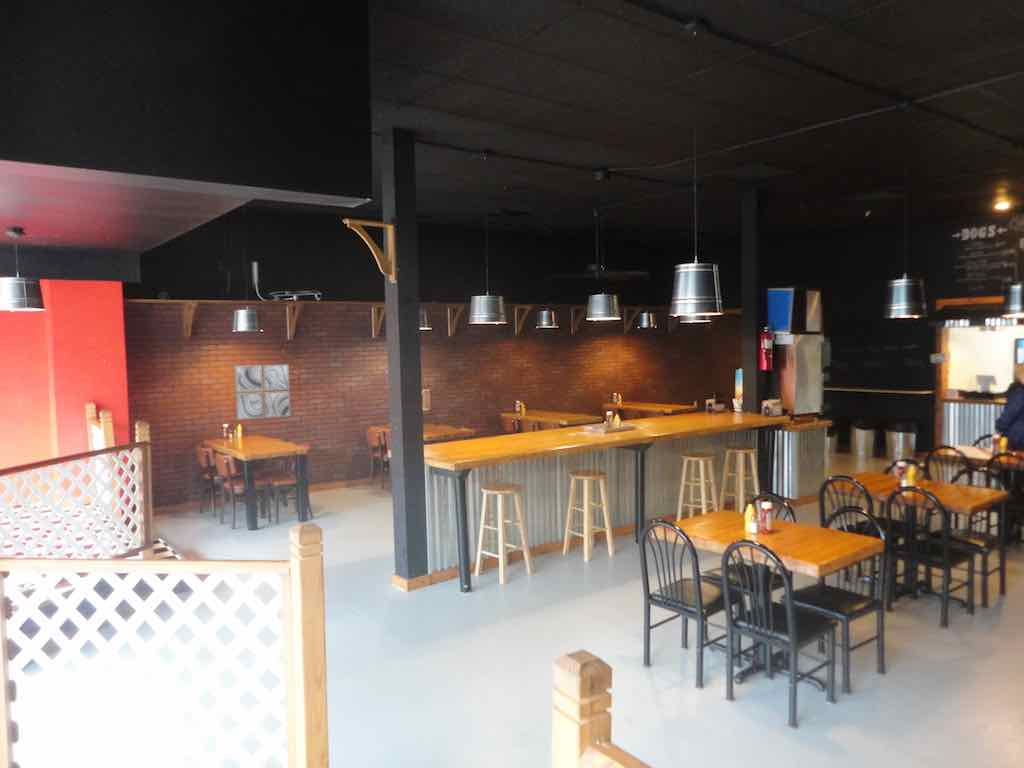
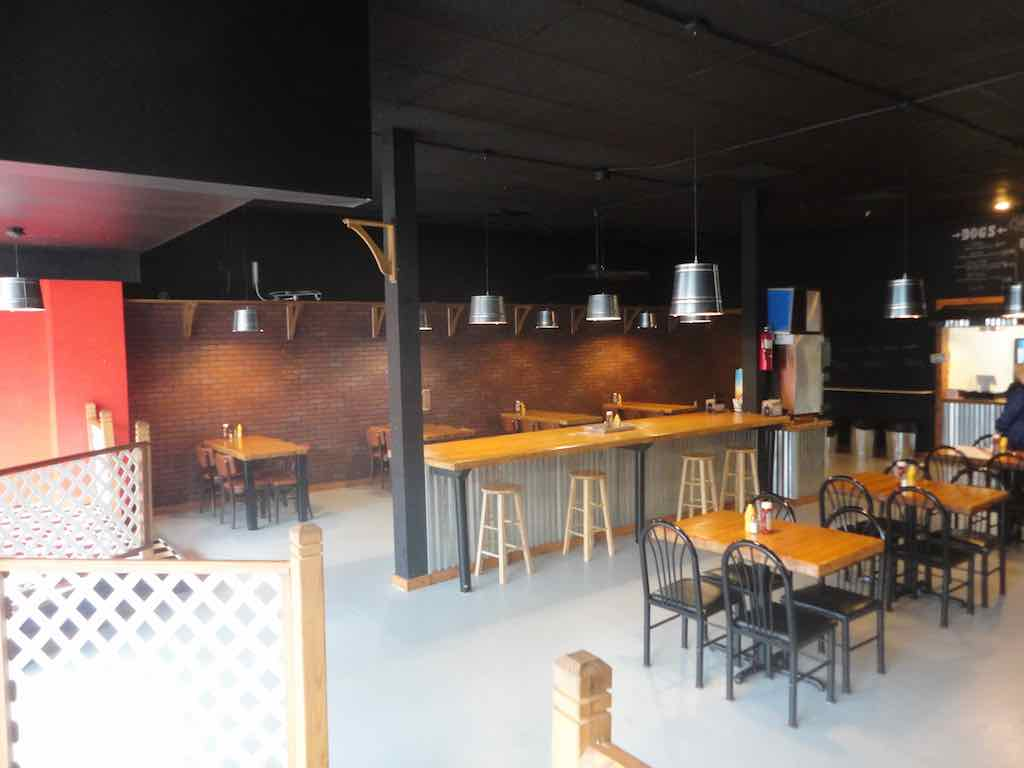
- wall art [234,363,292,421]
